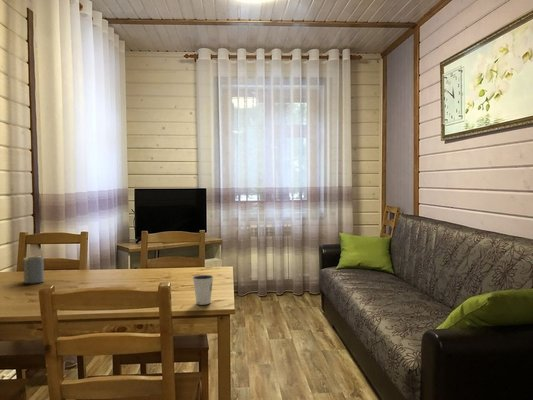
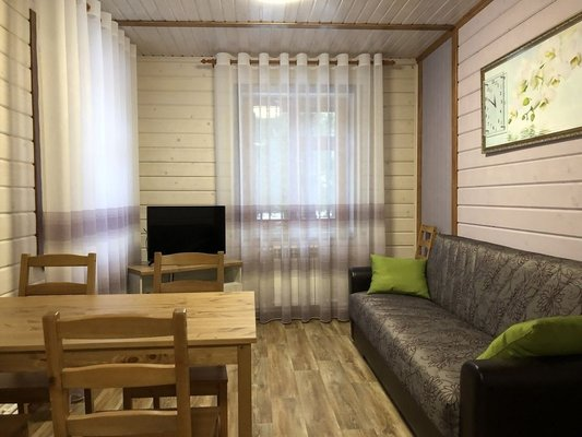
- mug [22,256,45,284]
- dixie cup [192,274,214,306]
